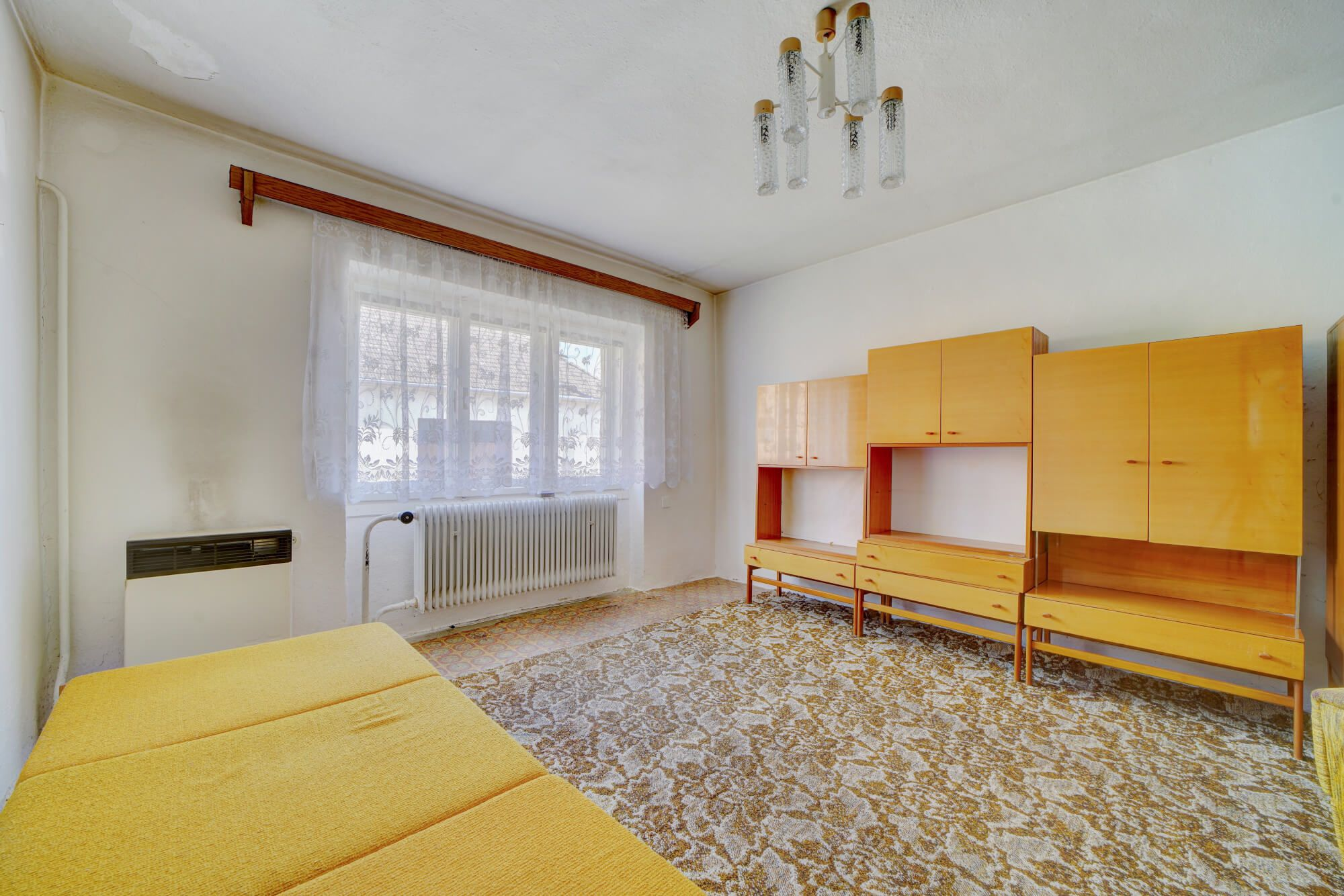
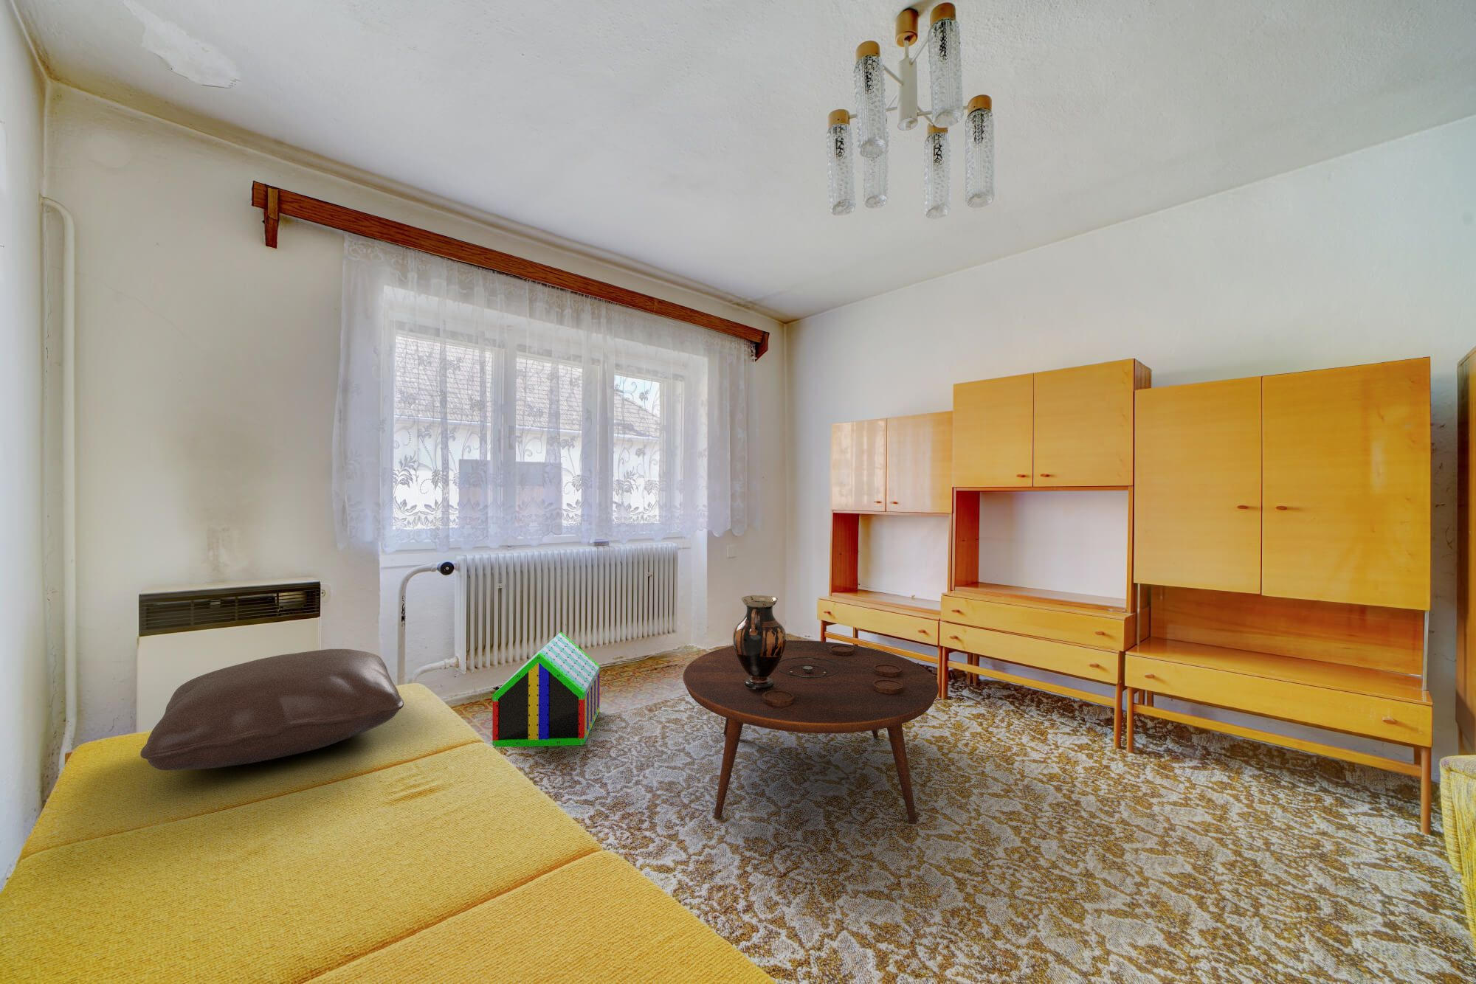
+ pillow [139,648,404,771]
+ toy house [492,631,601,748]
+ vase [733,594,786,690]
+ coffee table [682,639,939,825]
